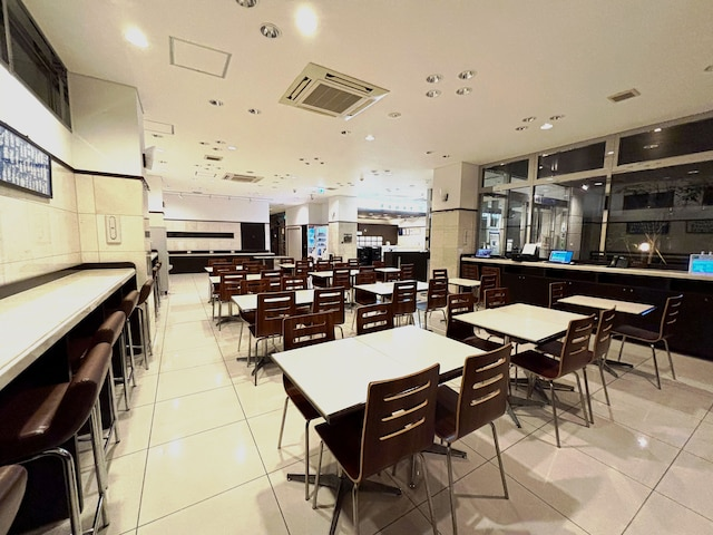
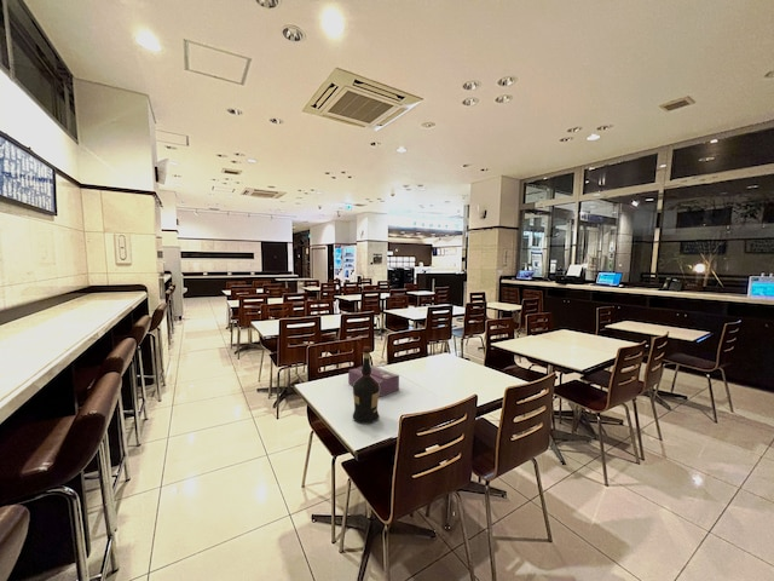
+ liquor [352,345,380,425]
+ tissue box [347,364,400,398]
